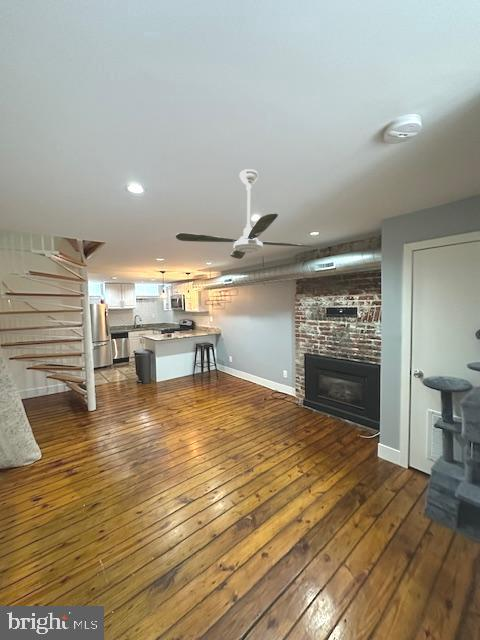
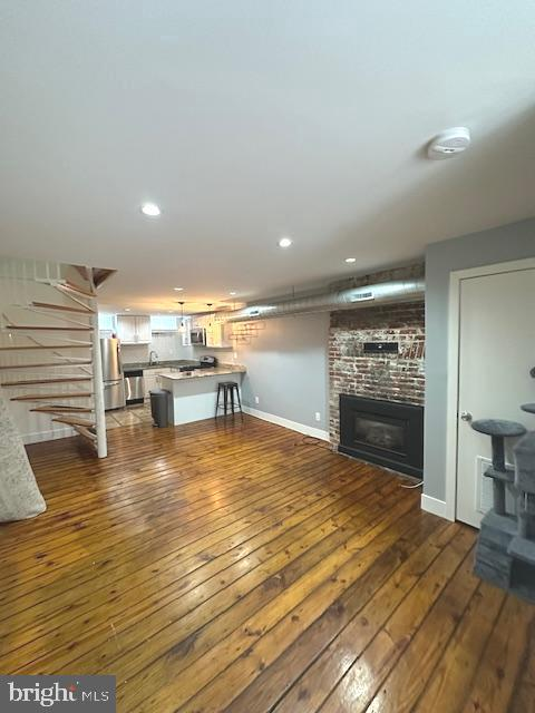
- ceiling fan [175,168,315,260]
